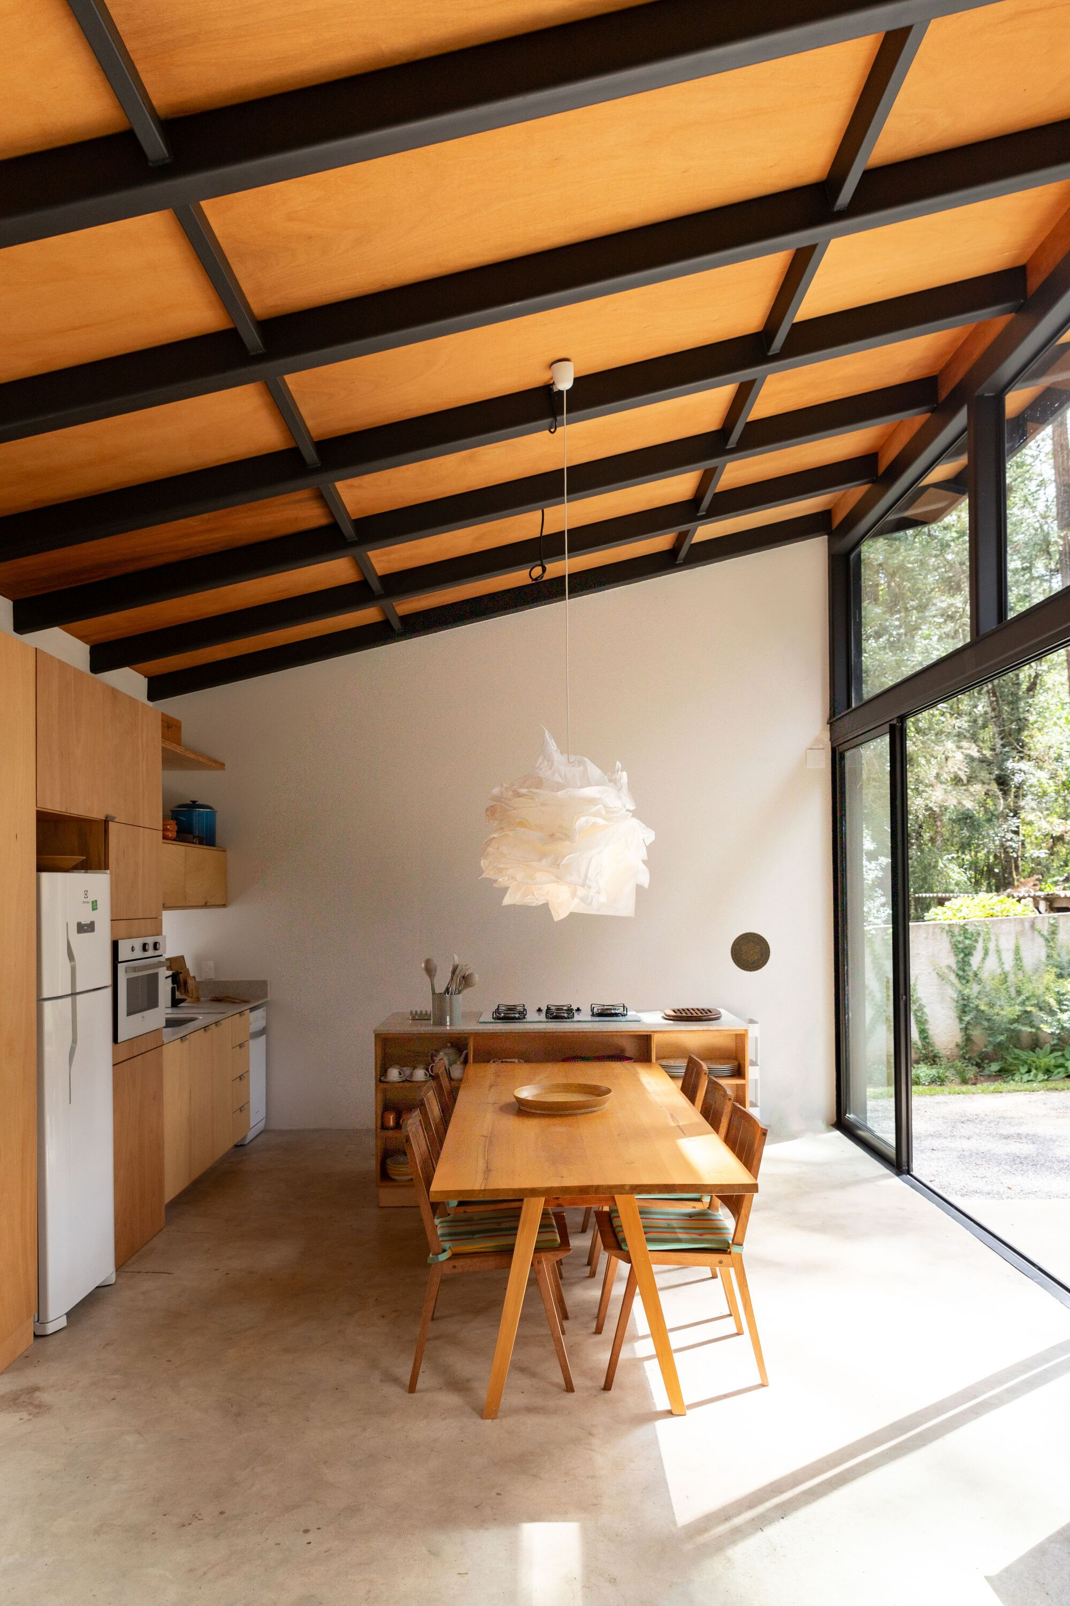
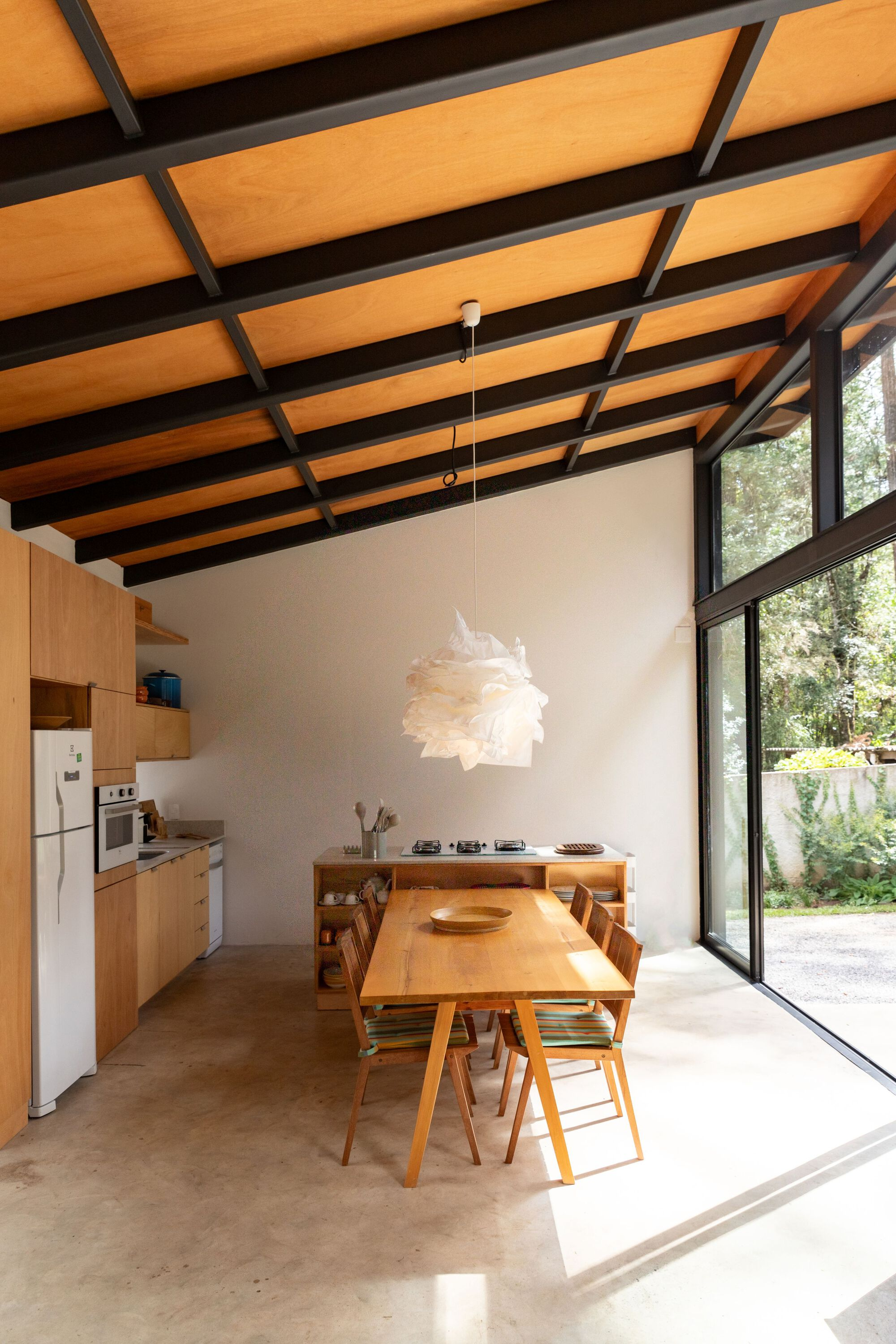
- decorative plate [731,932,771,973]
